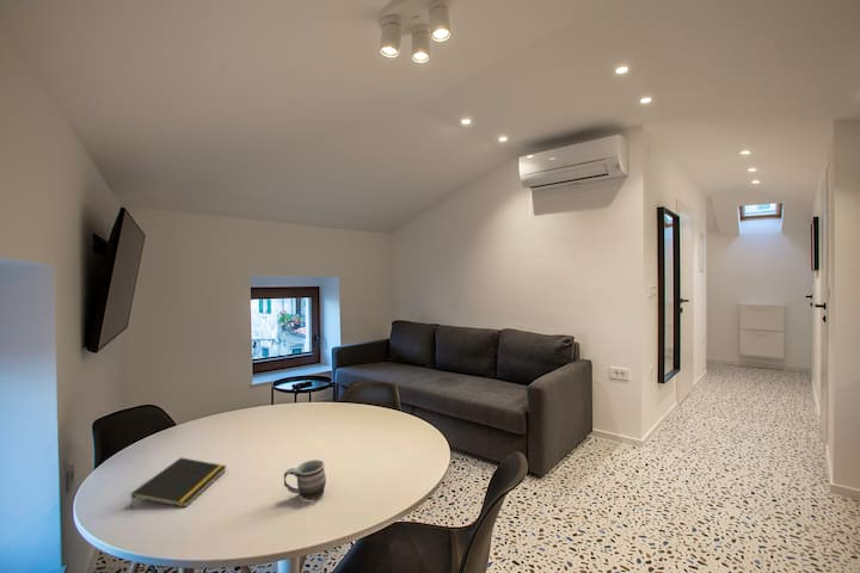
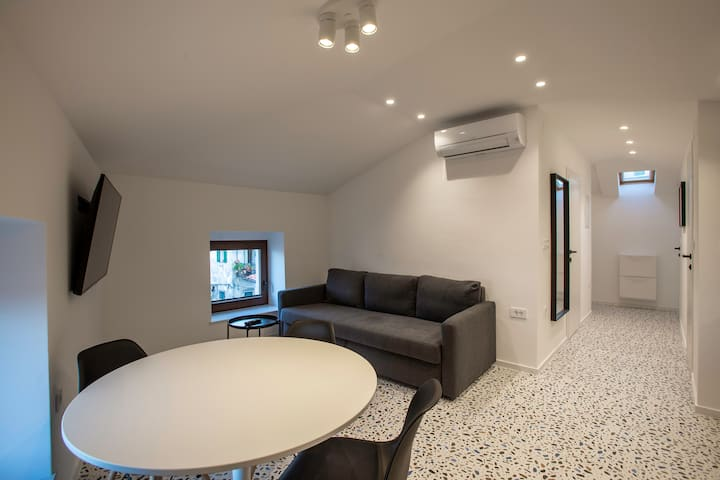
- mug [283,458,327,501]
- notepad [129,456,228,510]
